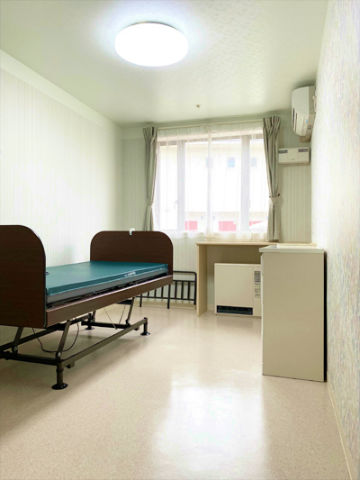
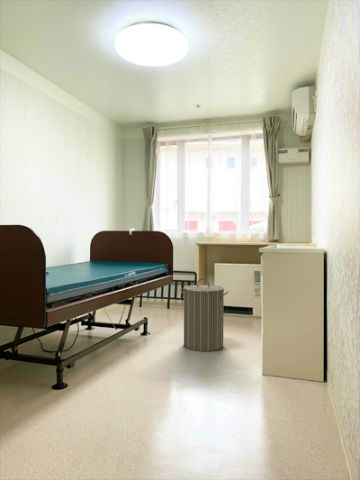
+ laundry hamper [179,277,229,352]
